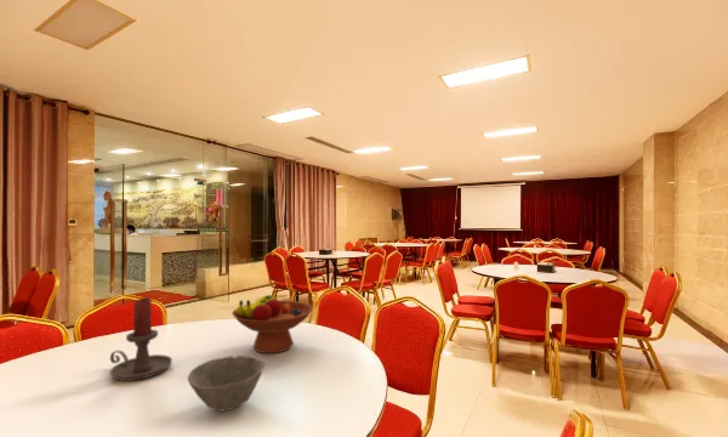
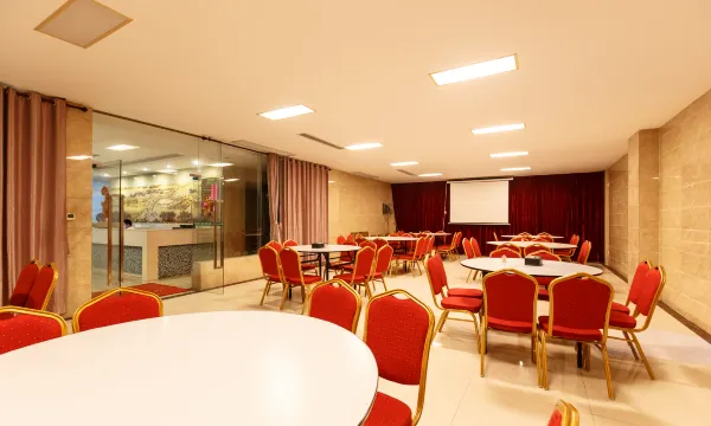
- fruit bowl [231,294,314,354]
- candle holder [109,296,174,382]
- bowl [187,354,266,412]
